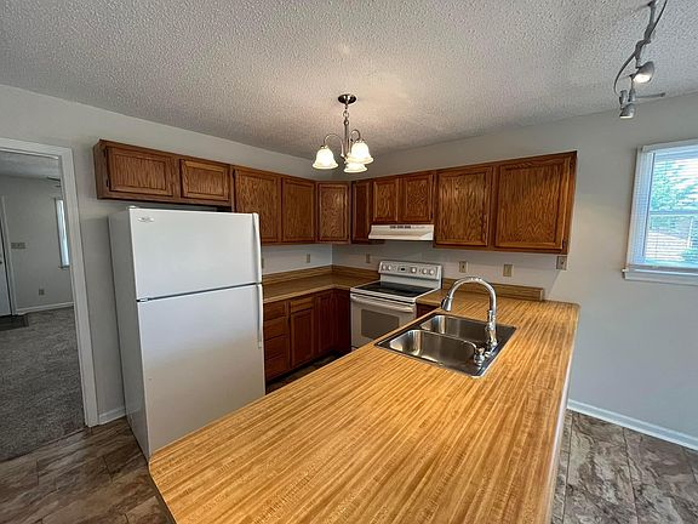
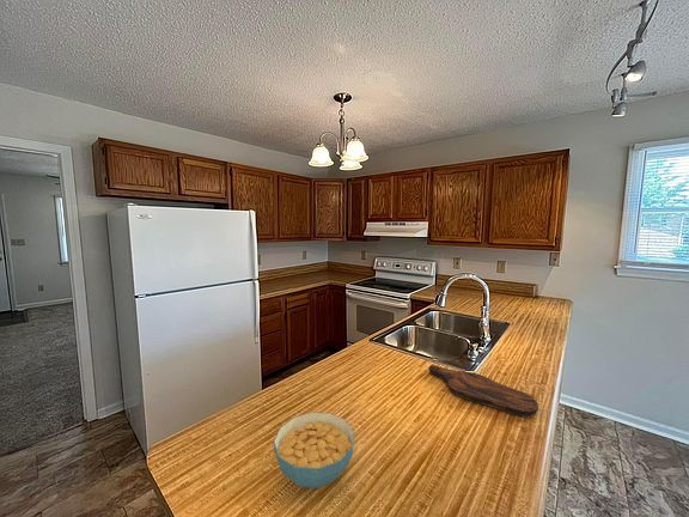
+ cereal bowl [273,412,355,489]
+ cutting board [428,364,539,418]
